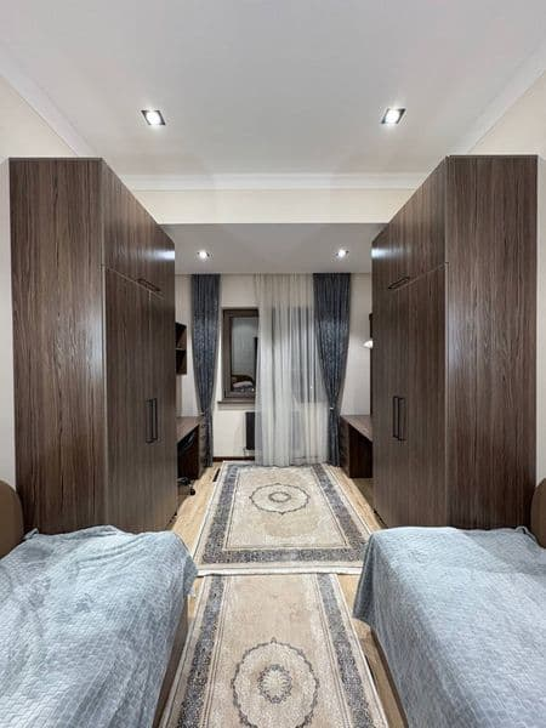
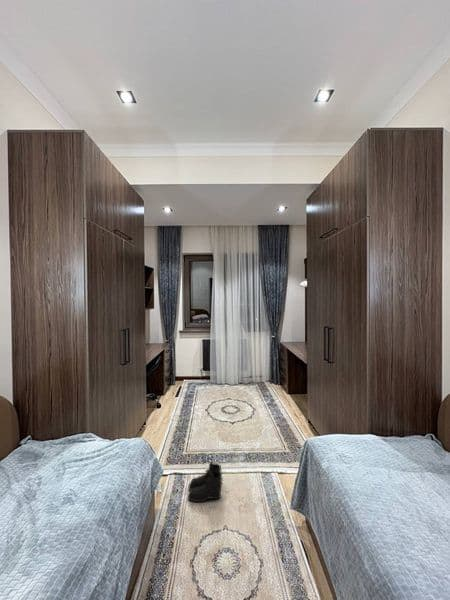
+ boots [187,461,224,503]
